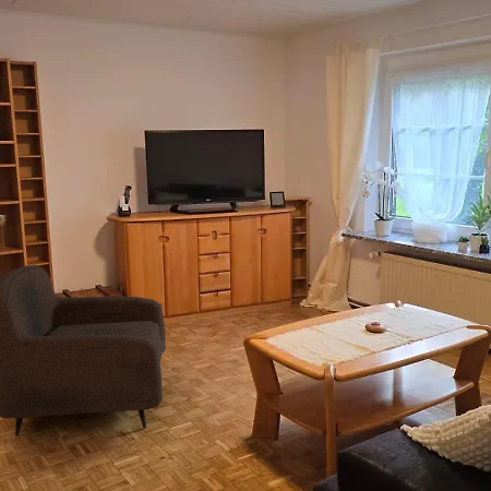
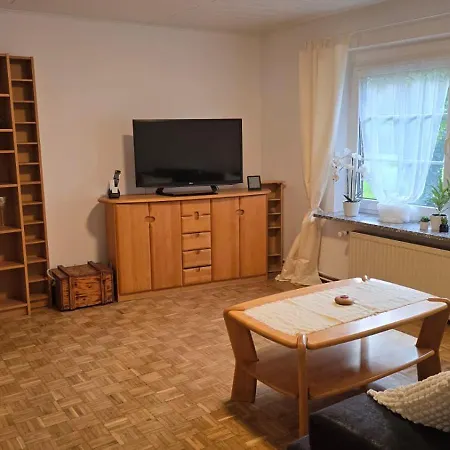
- armchair [0,264,167,438]
